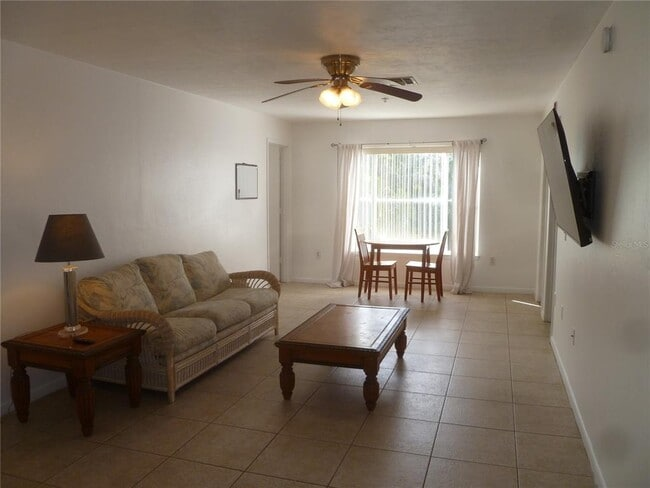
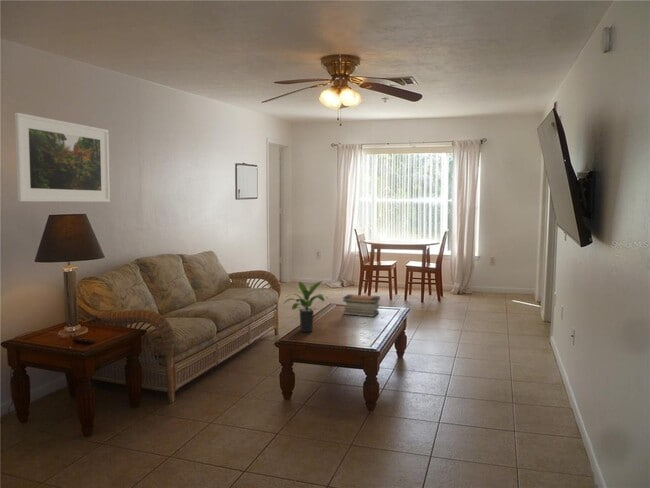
+ book stack [342,293,381,318]
+ potted plant [283,280,328,333]
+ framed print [14,112,111,203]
